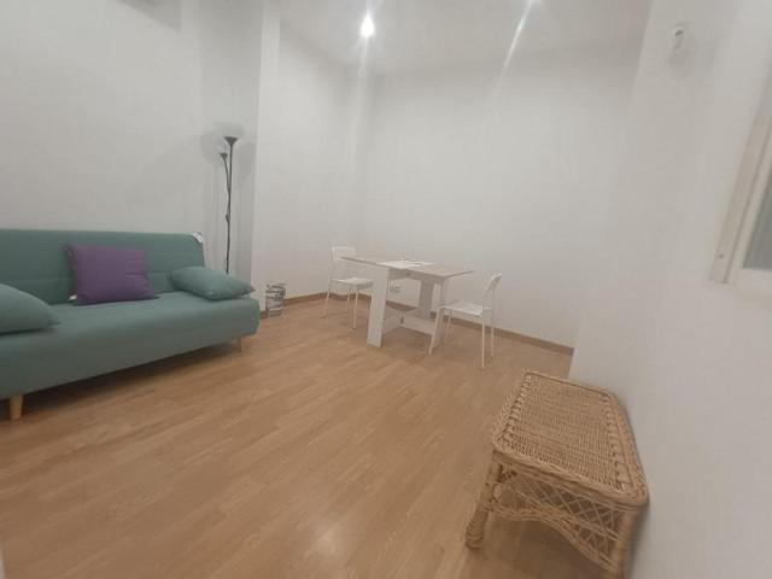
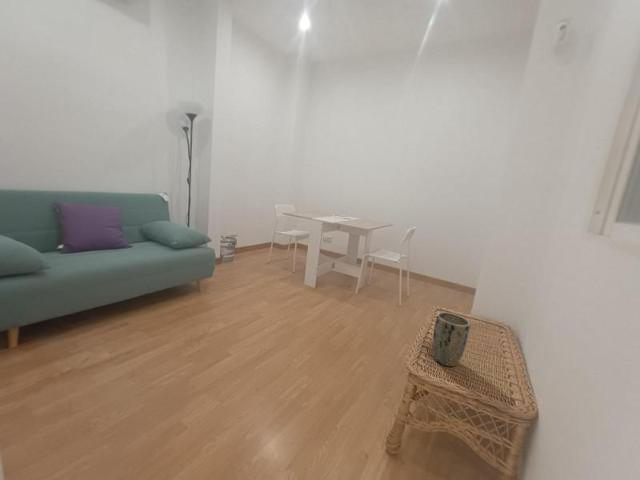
+ plant pot [432,312,471,367]
